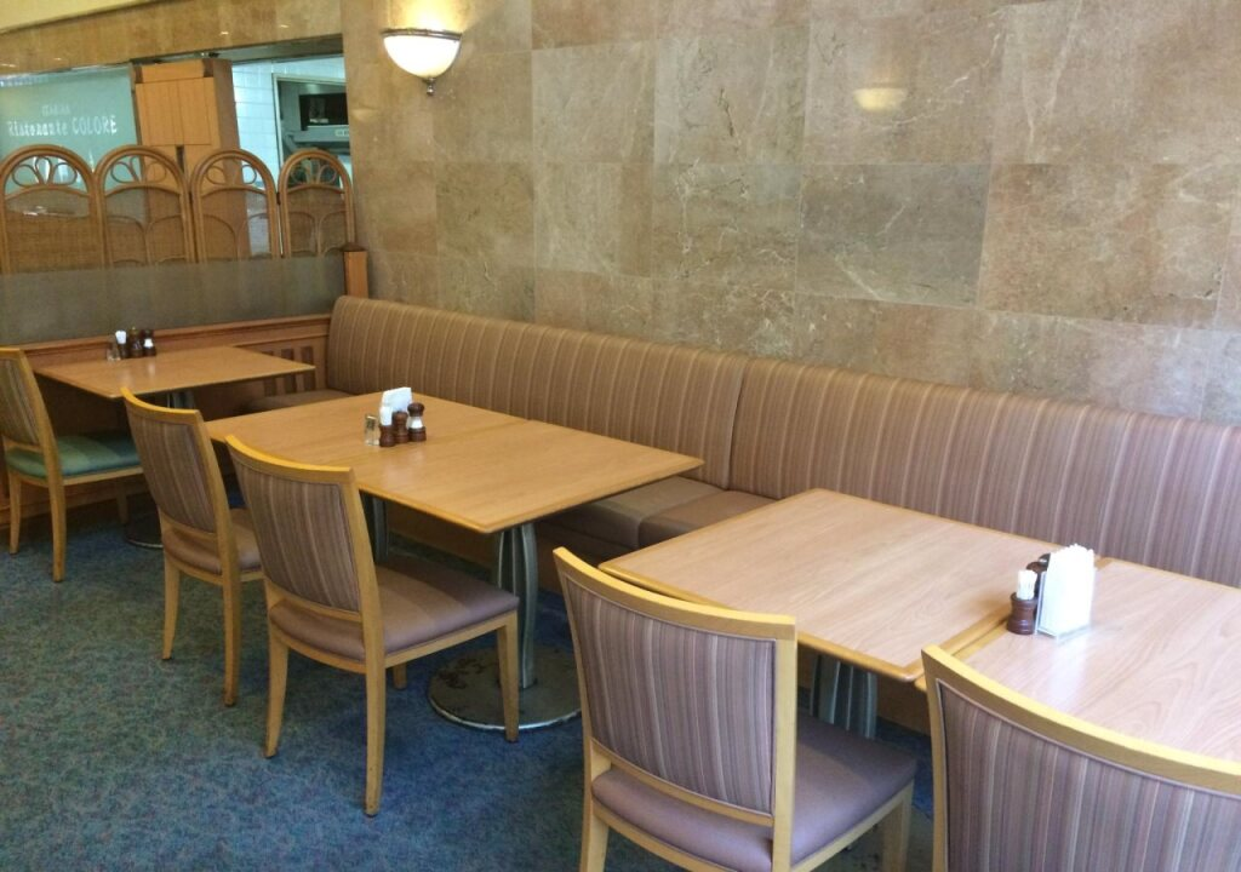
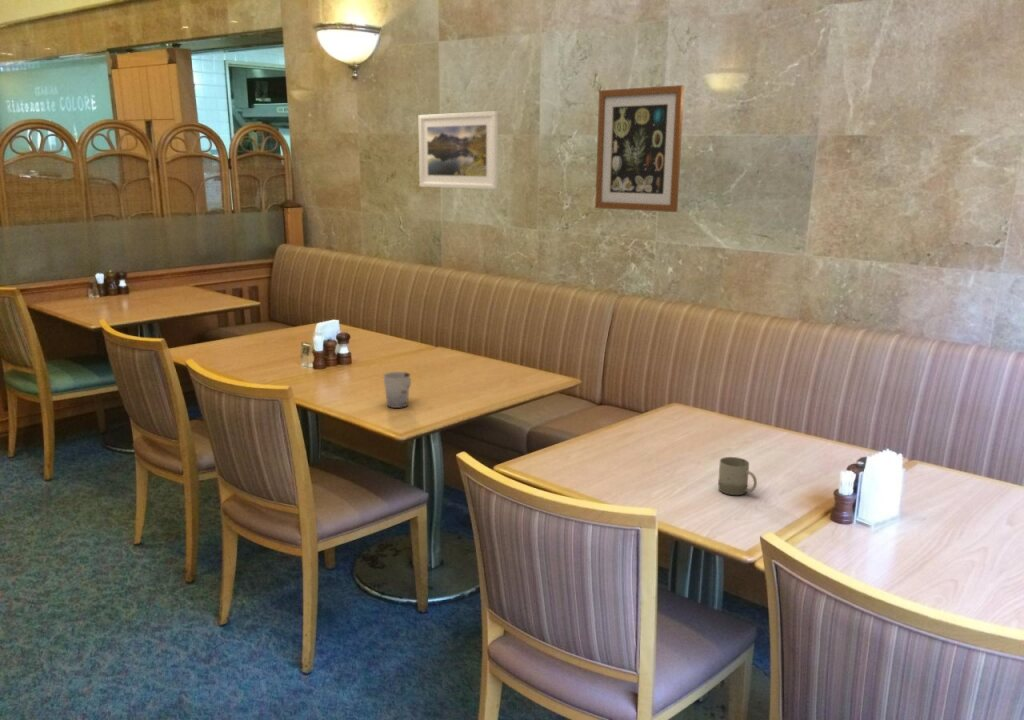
+ cup [382,371,412,409]
+ wall art [594,84,685,213]
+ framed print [418,110,499,190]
+ cup [717,456,758,496]
